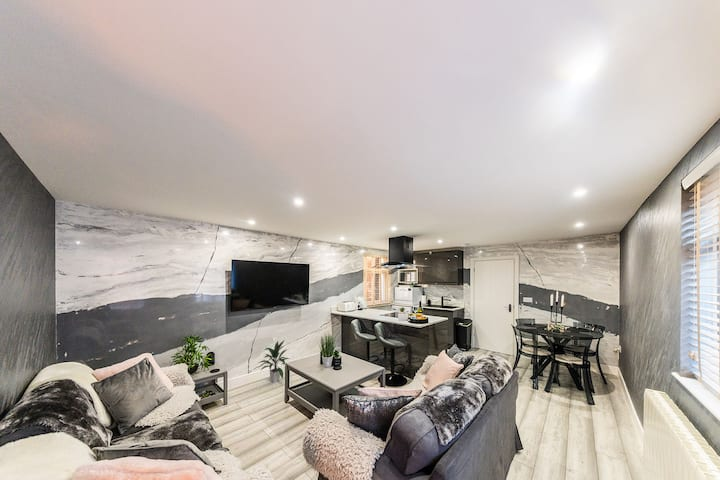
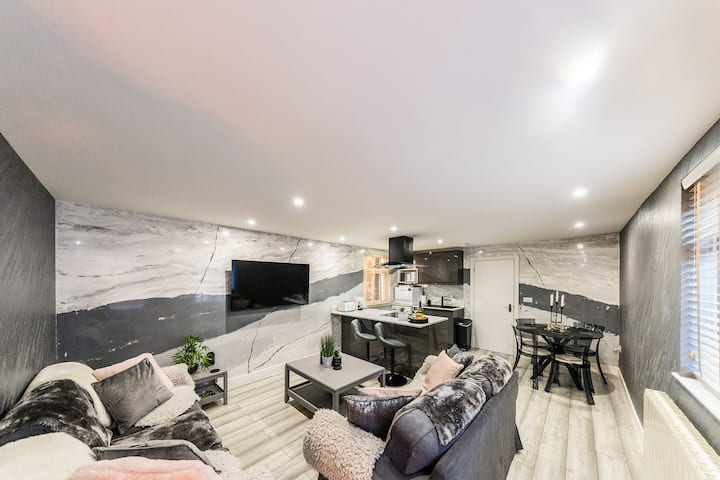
- indoor plant [258,340,291,384]
